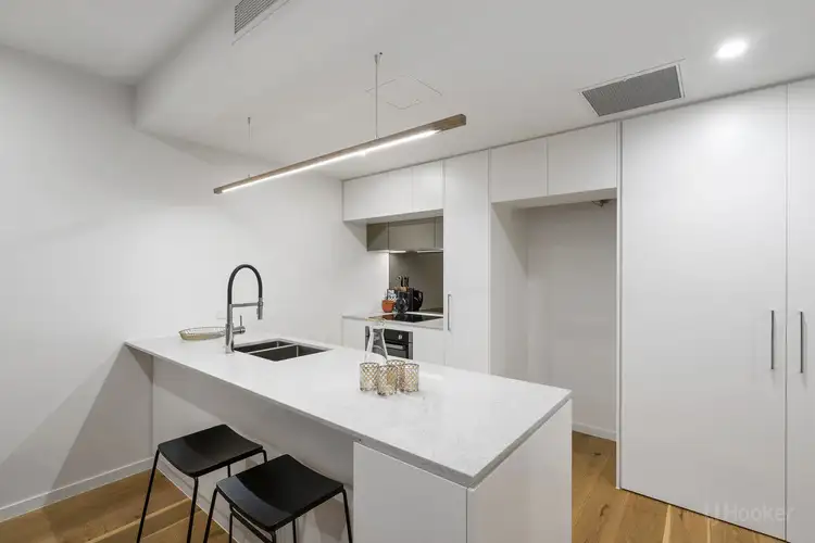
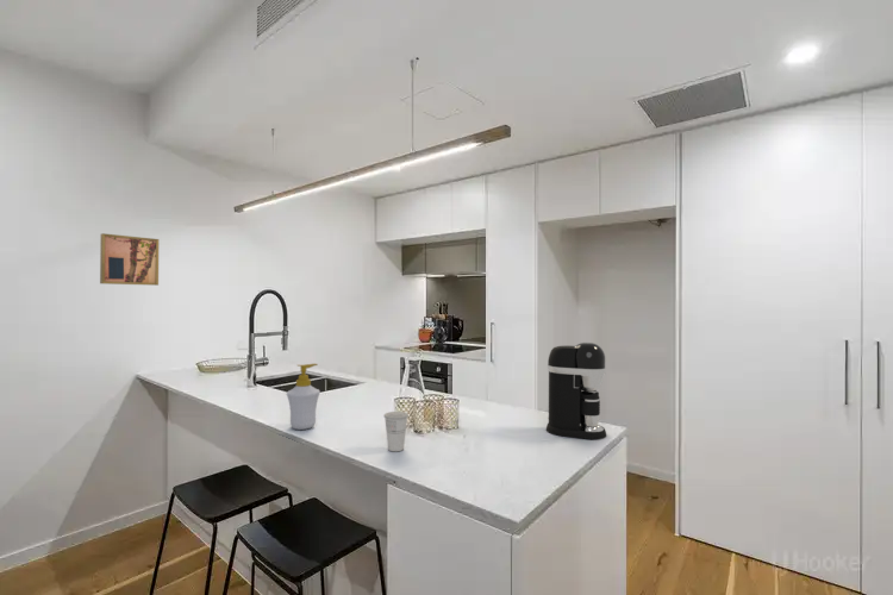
+ soap bottle [285,363,321,431]
+ coffee maker [545,342,607,440]
+ wall art [99,232,160,287]
+ cup [382,411,410,452]
